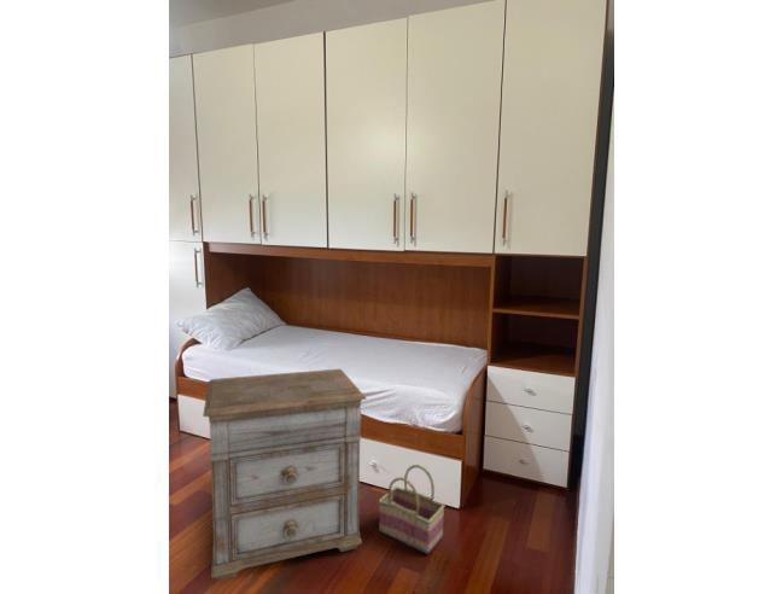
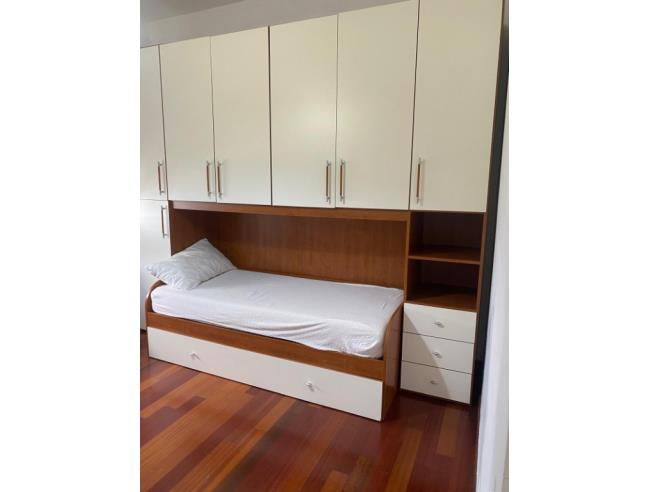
- basket [378,464,445,555]
- nightstand [202,368,368,582]
